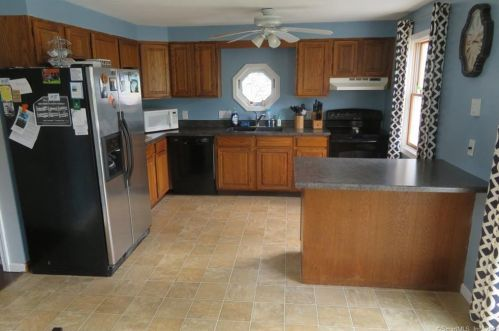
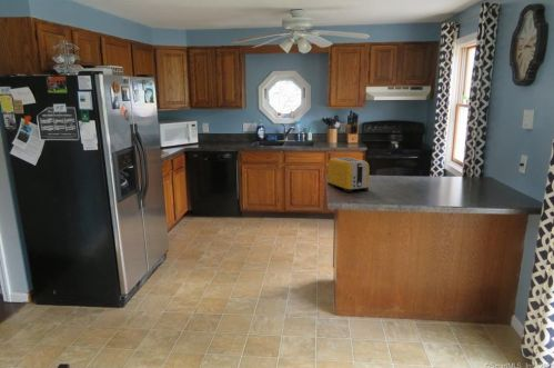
+ toaster [326,157,370,193]
